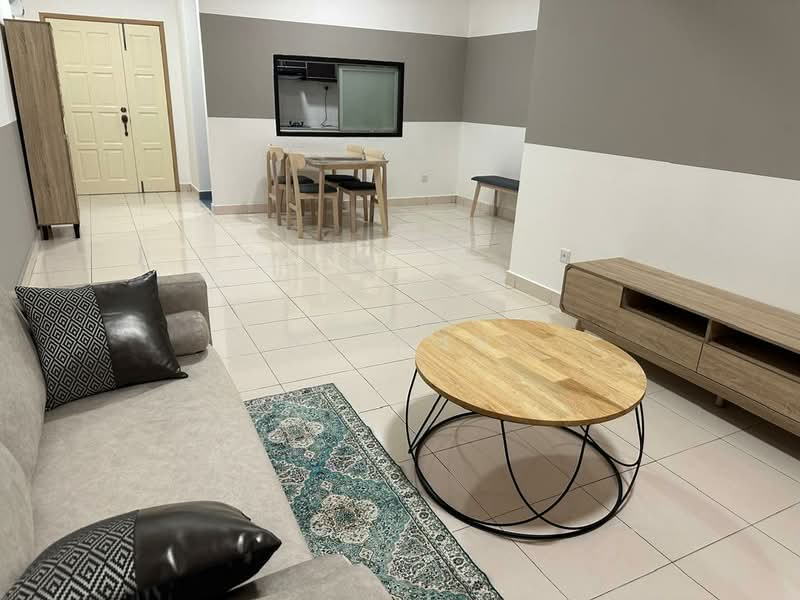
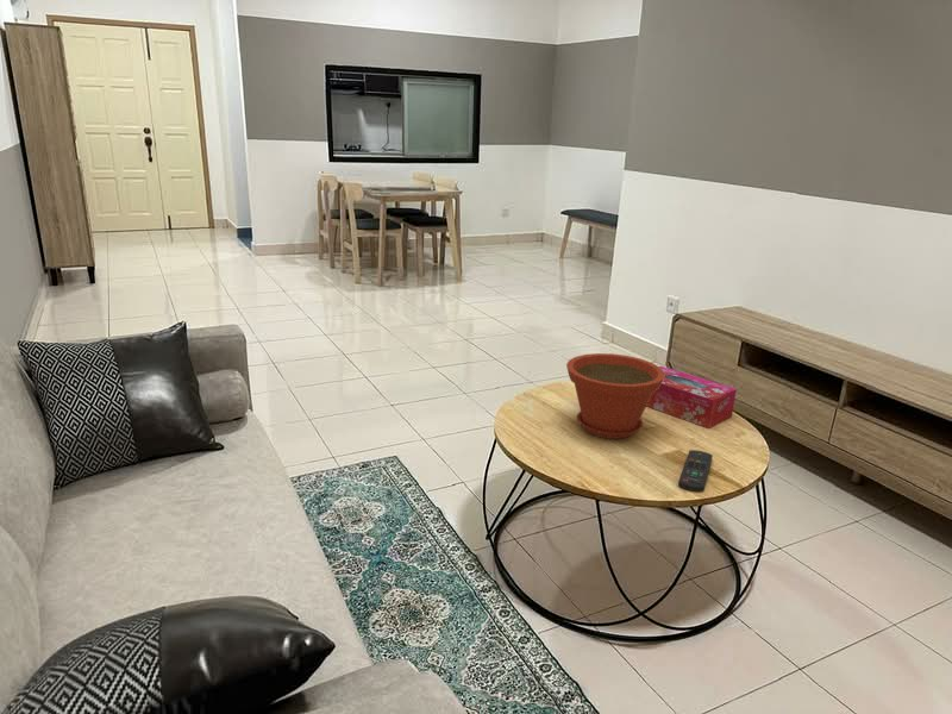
+ plant pot [565,352,665,440]
+ remote control [677,449,714,493]
+ tissue box [646,365,738,430]
